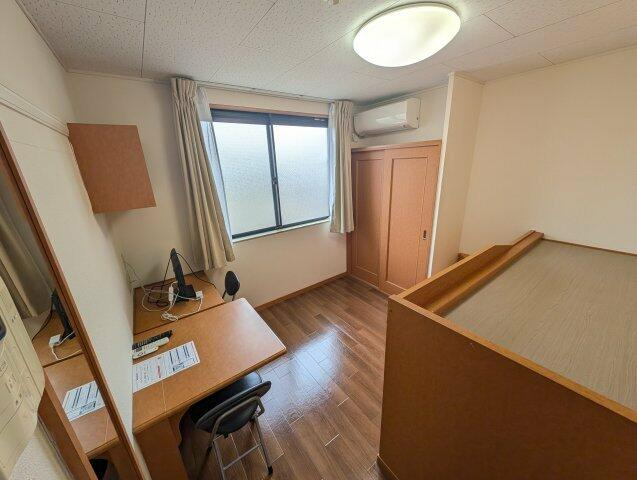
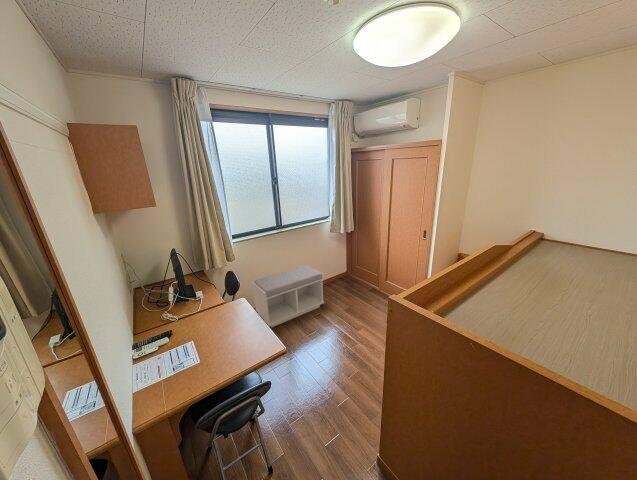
+ bench [251,264,325,328]
